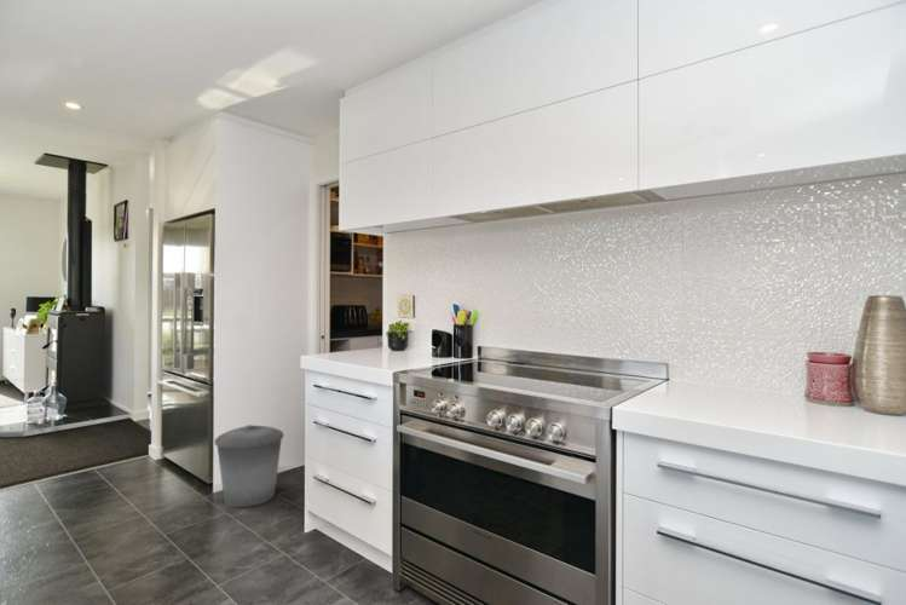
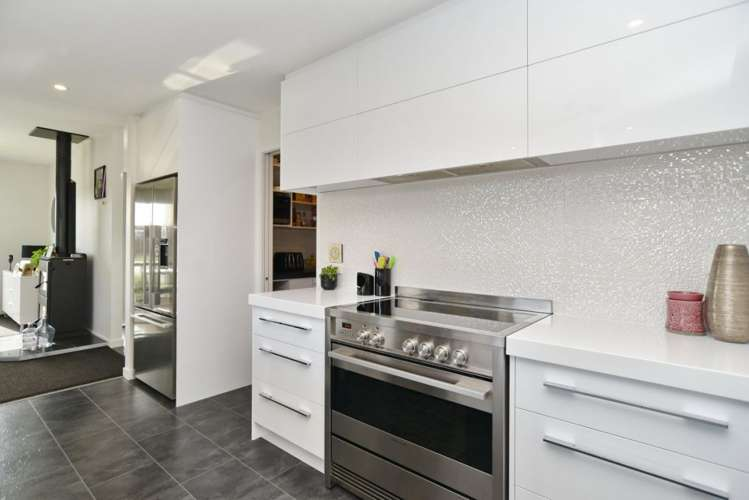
- trash can [214,424,284,508]
